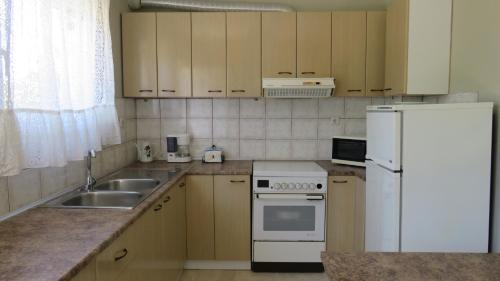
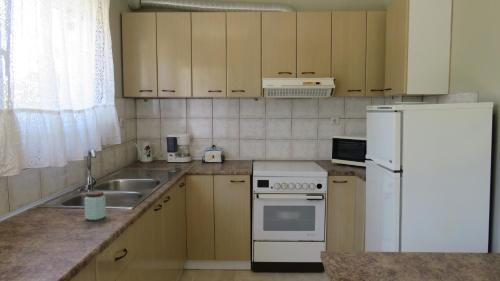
+ peanut butter [84,190,107,221]
